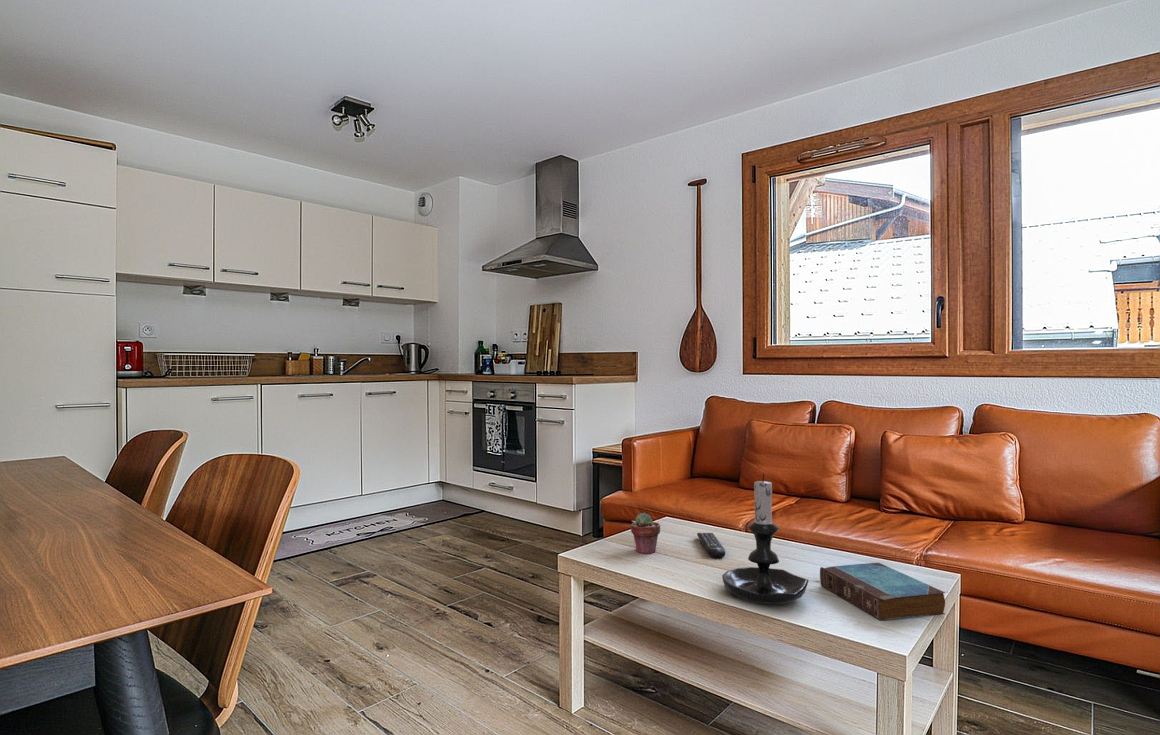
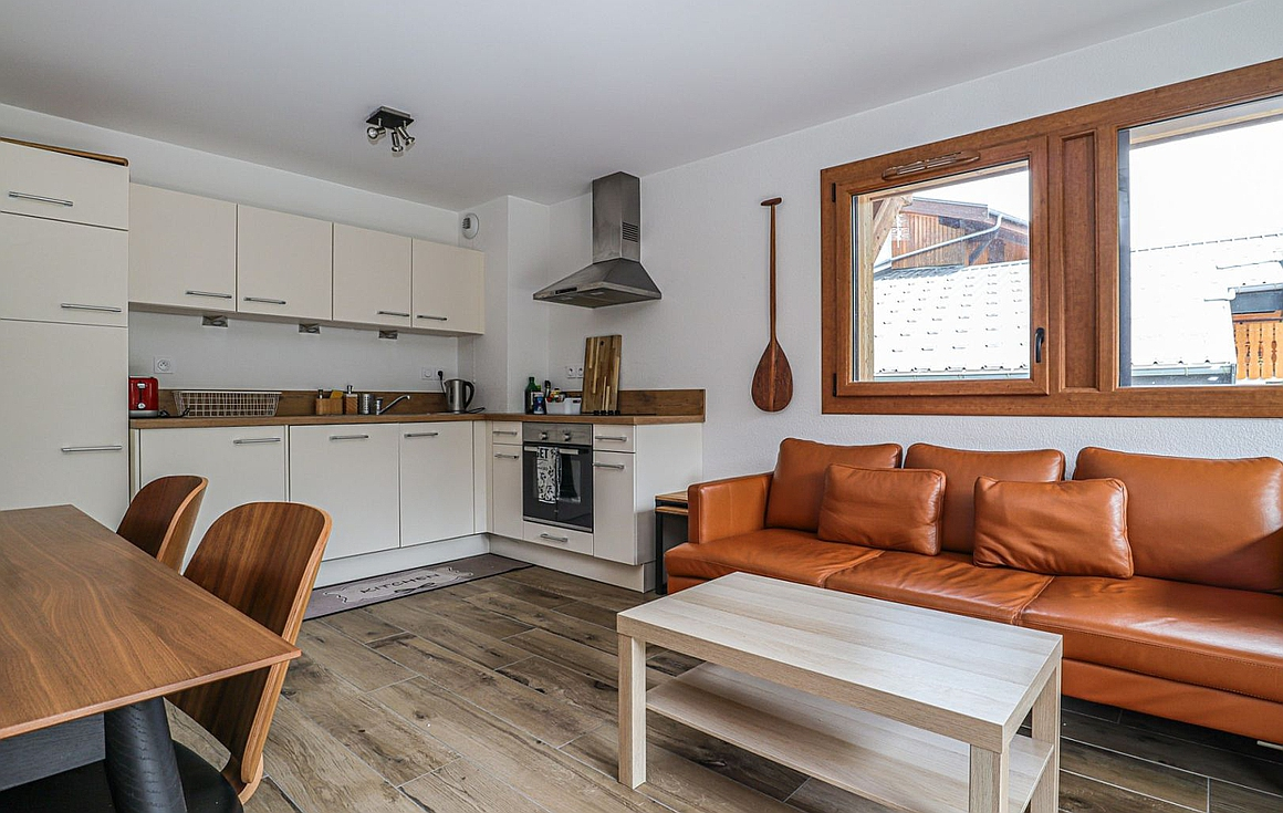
- book [819,562,946,622]
- remote control [696,532,726,559]
- candle holder [721,473,810,605]
- potted succulent [630,512,661,555]
